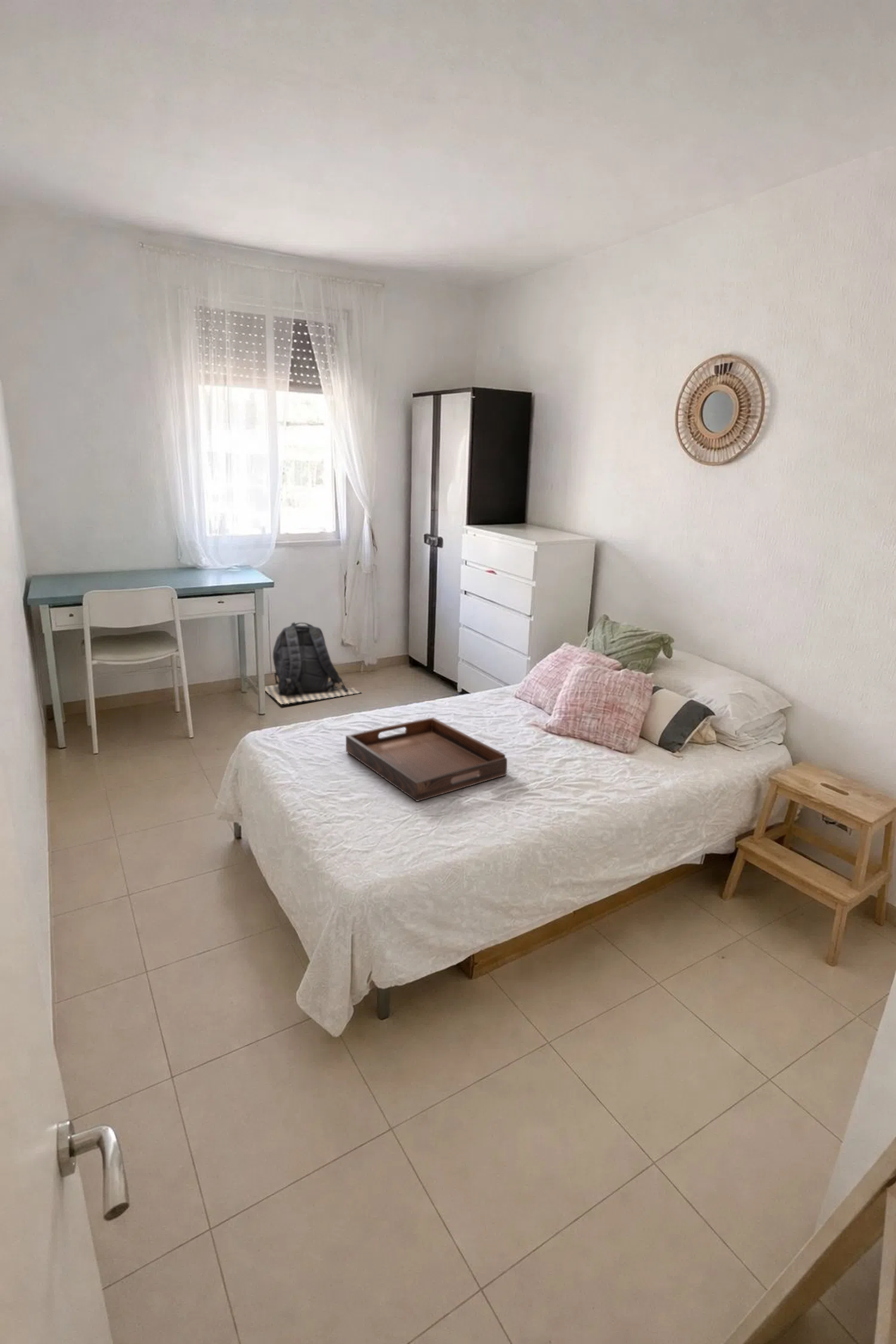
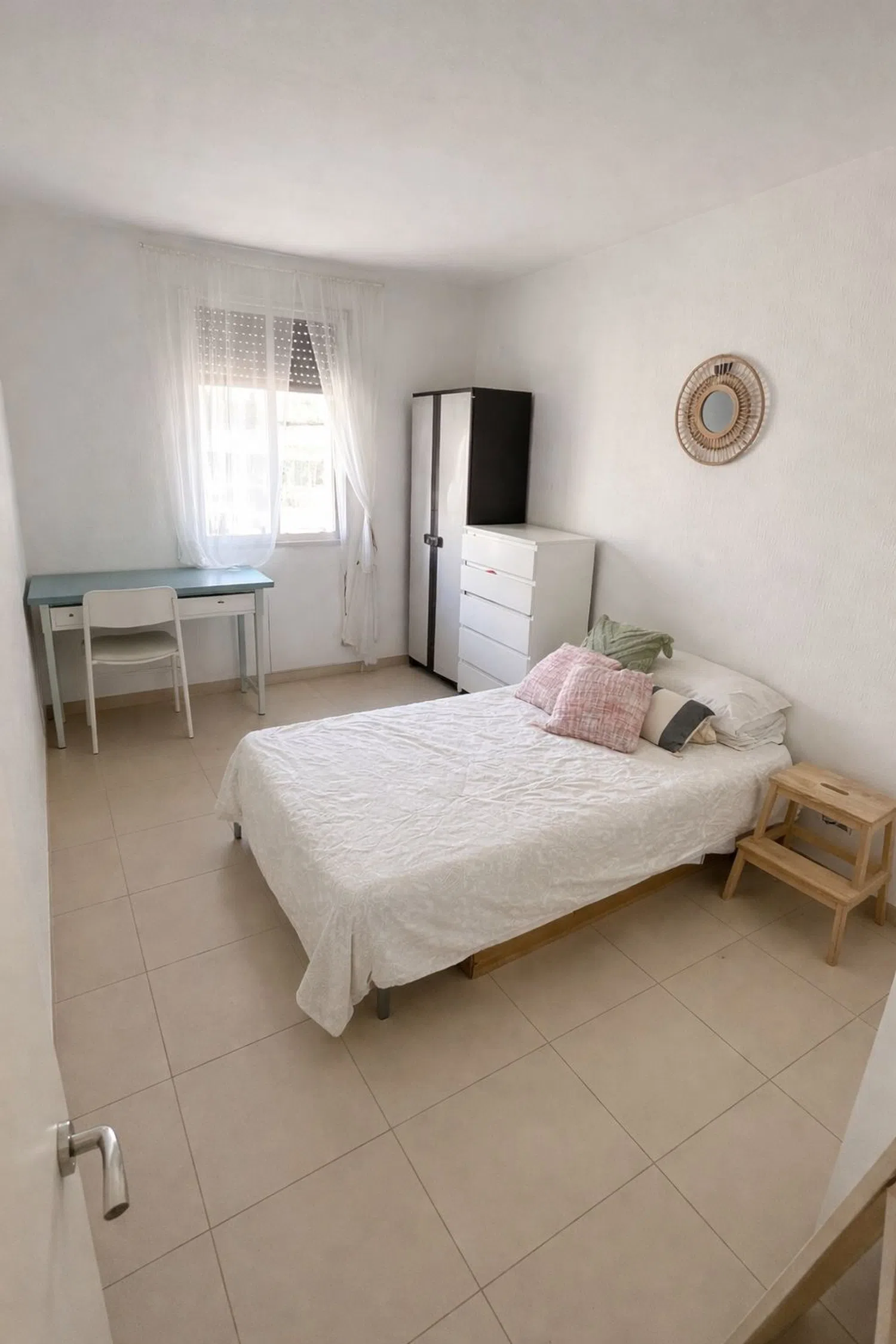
- backpack [265,621,362,705]
- serving tray [345,717,508,802]
